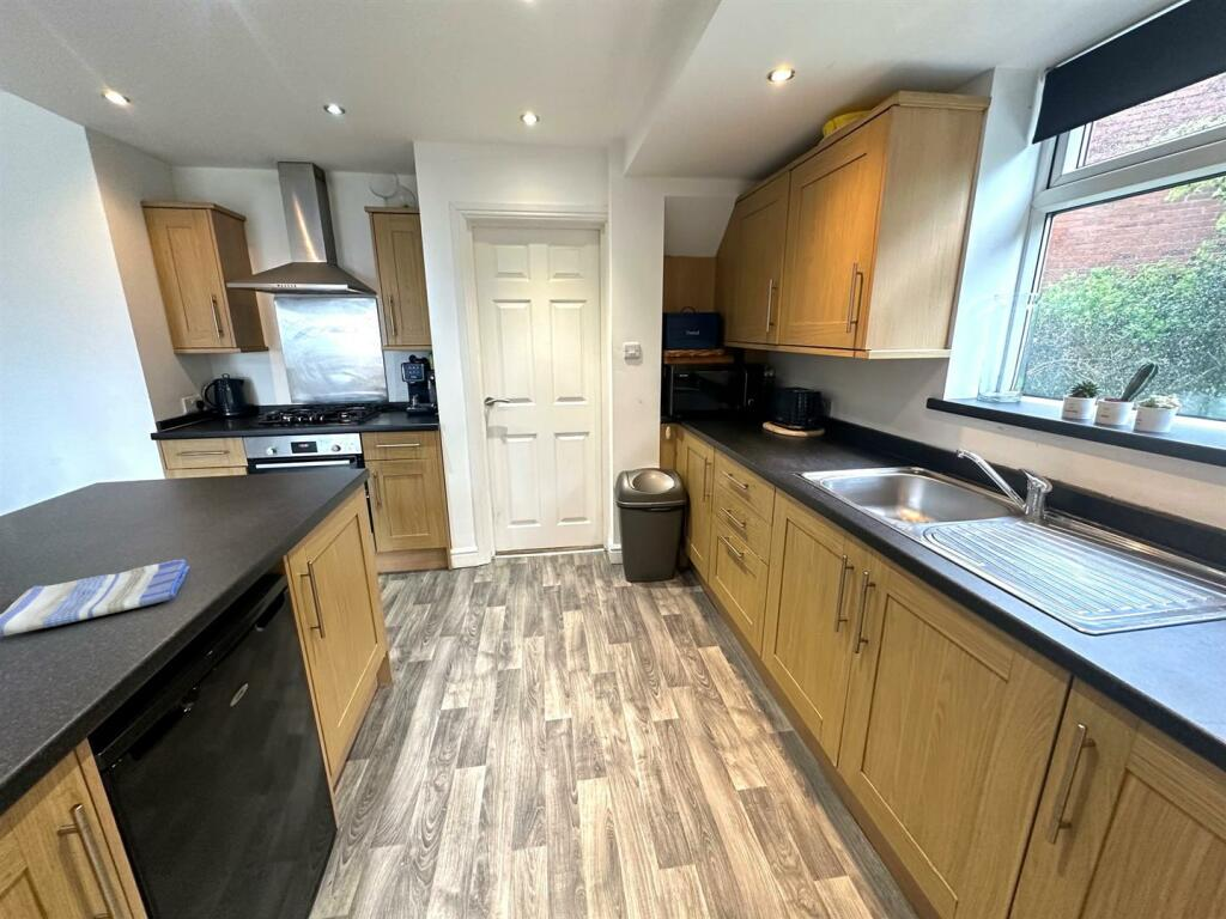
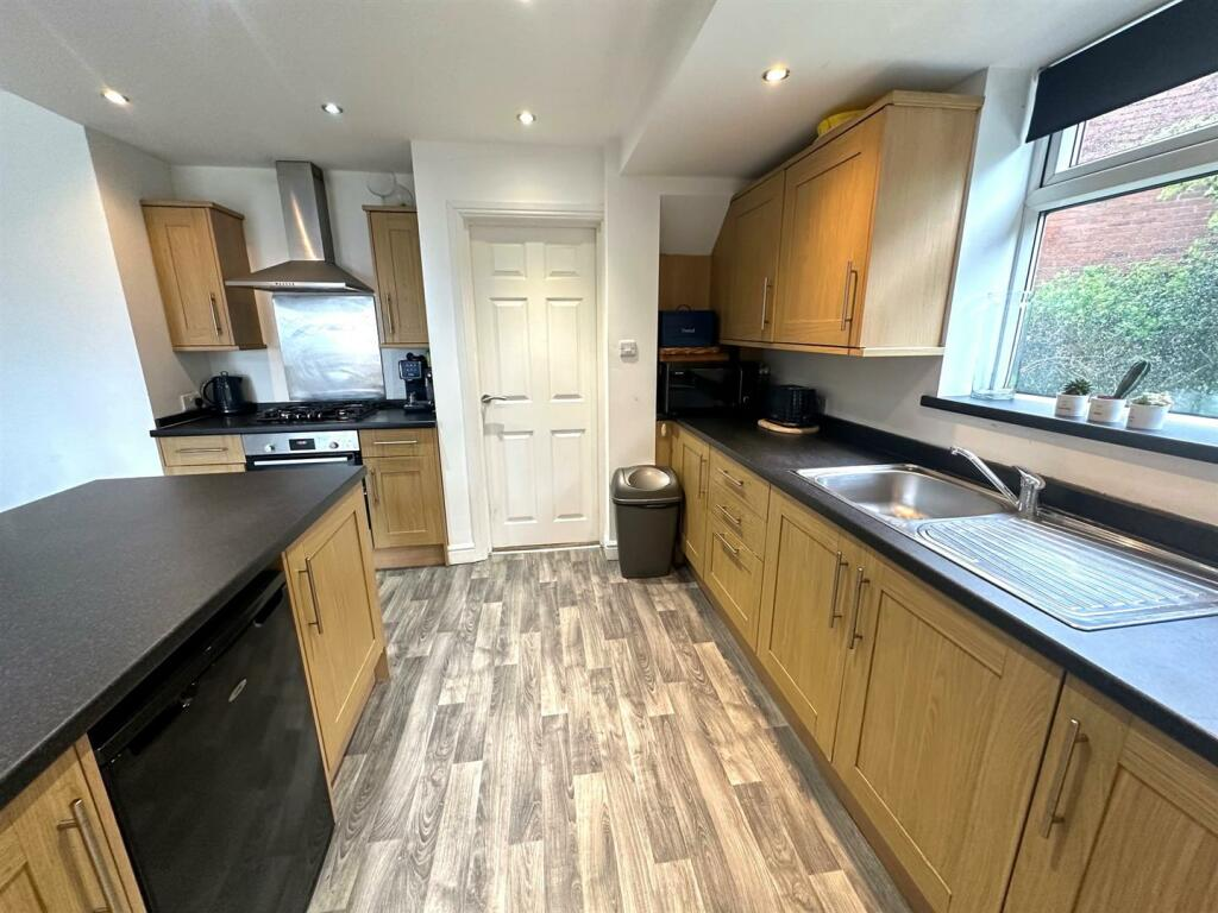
- dish towel [0,559,192,638]
